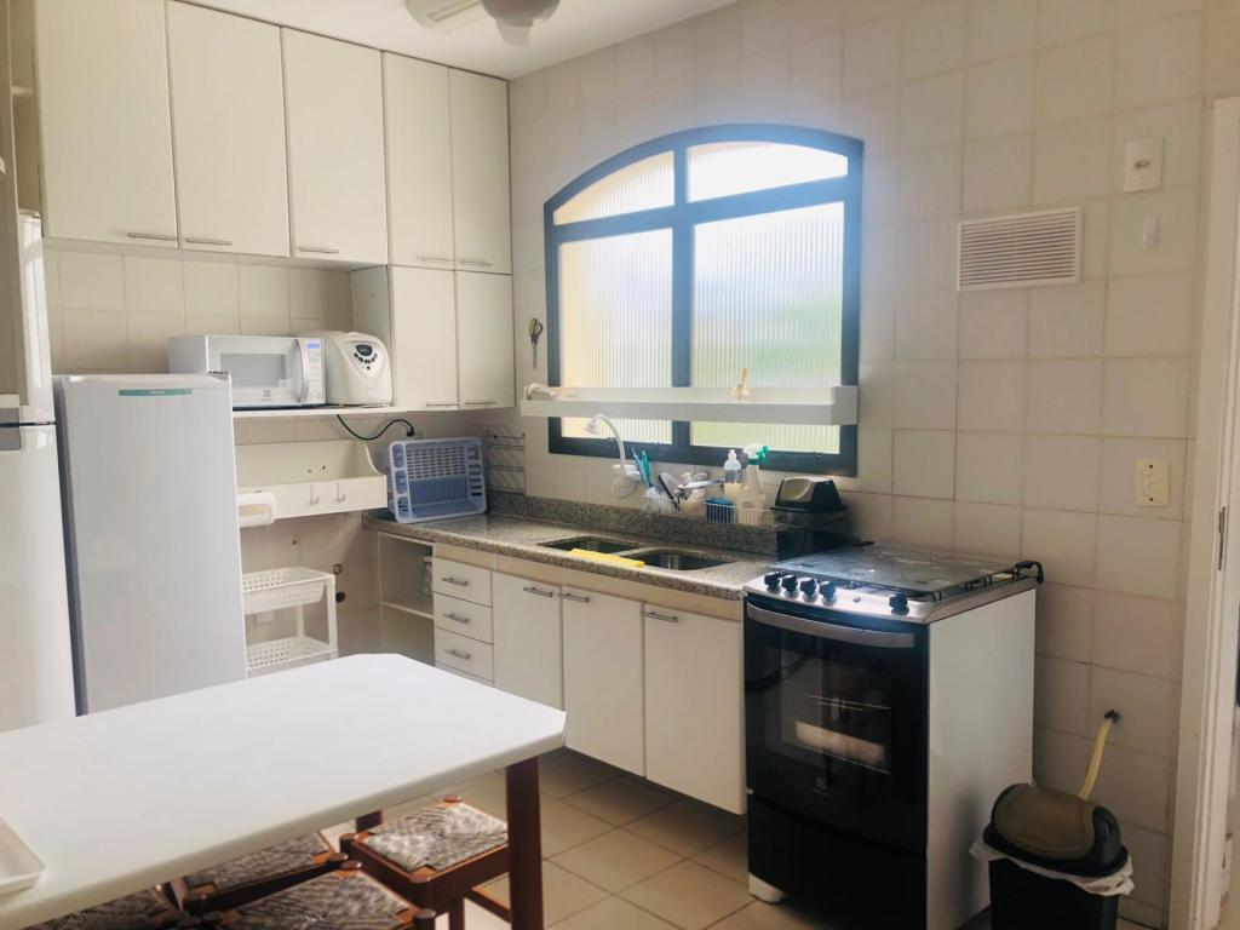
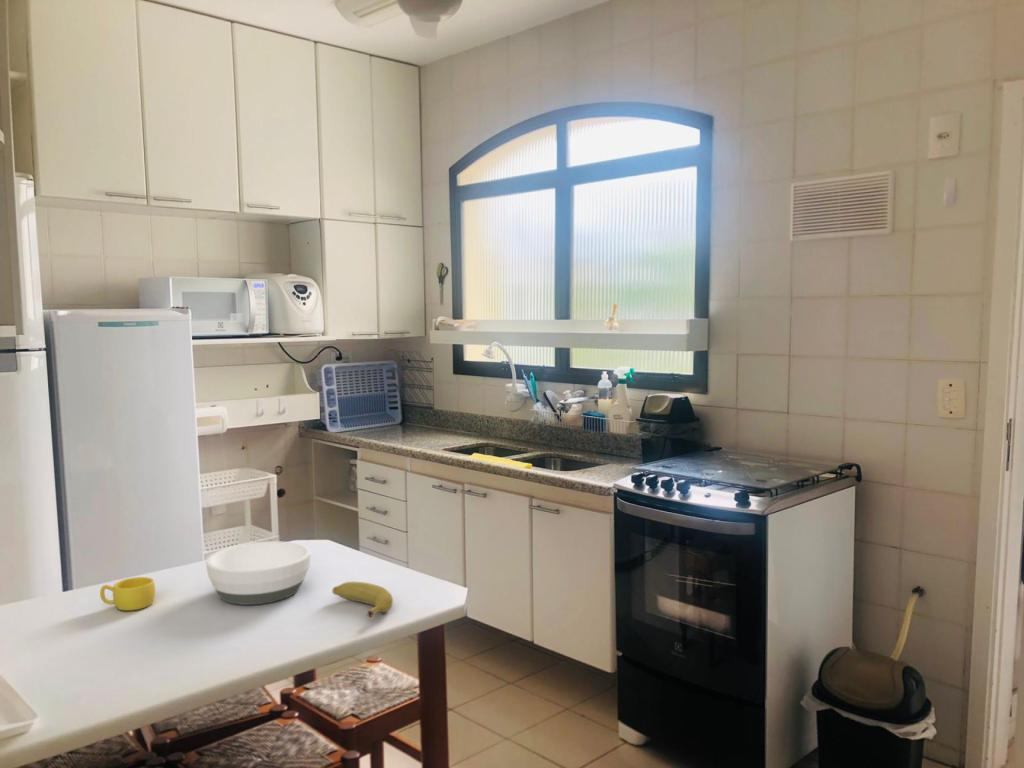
+ cup [99,576,156,612]
+ bowl [205,540,311,606]
+ banana [331,581,394,618]
